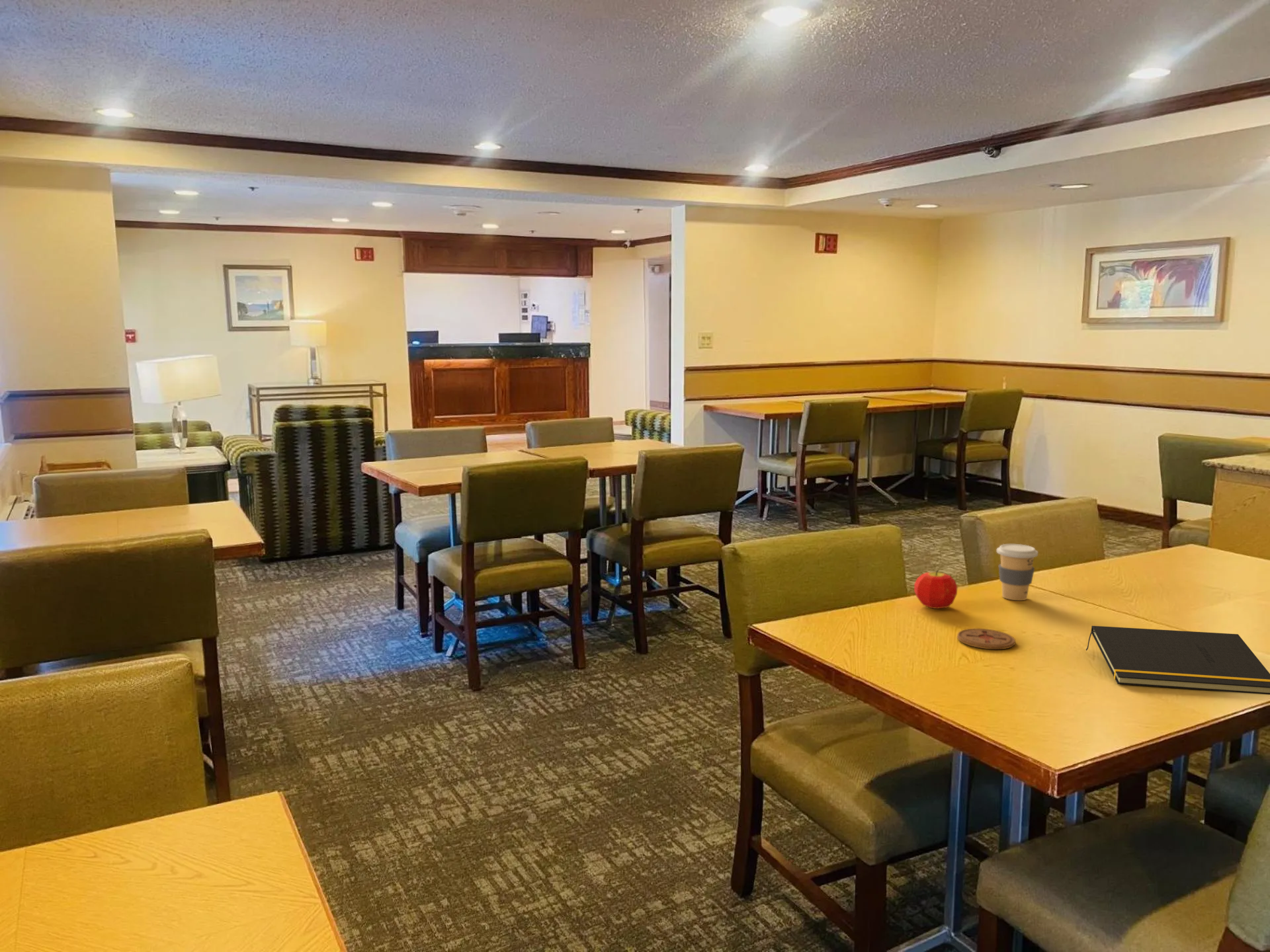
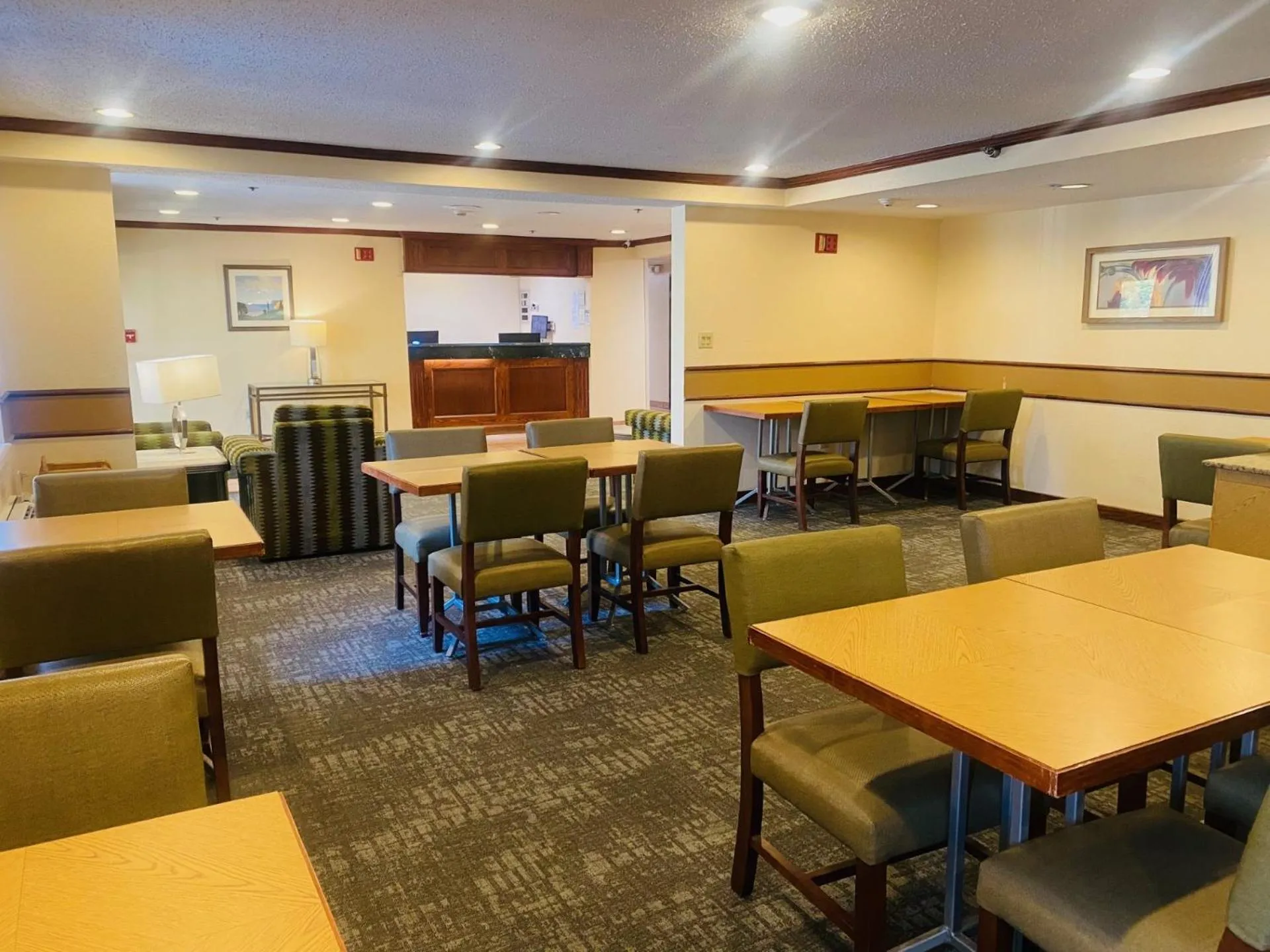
- notepad [1085,625,1270,695]
- coffee cup [996,543,1038,601]
- coaster [956,628,1016,650]
- fruit [913,569,958,610]
